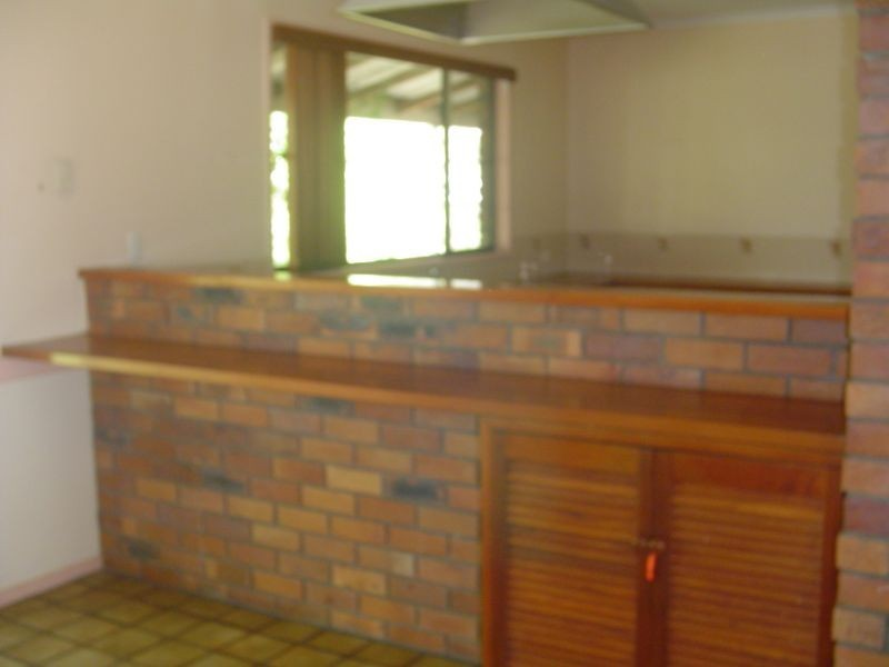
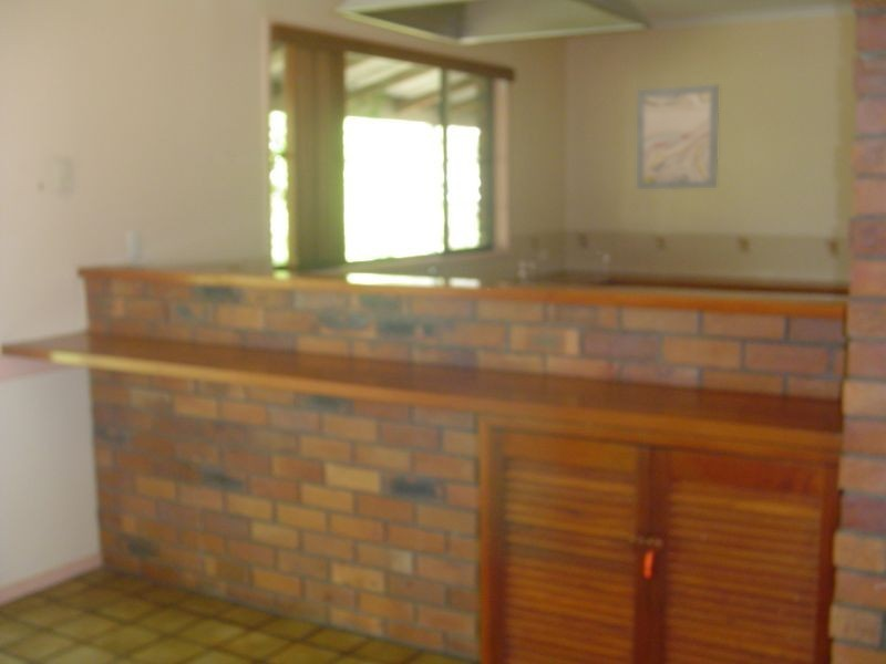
+ wall art [636,83,720,190]
